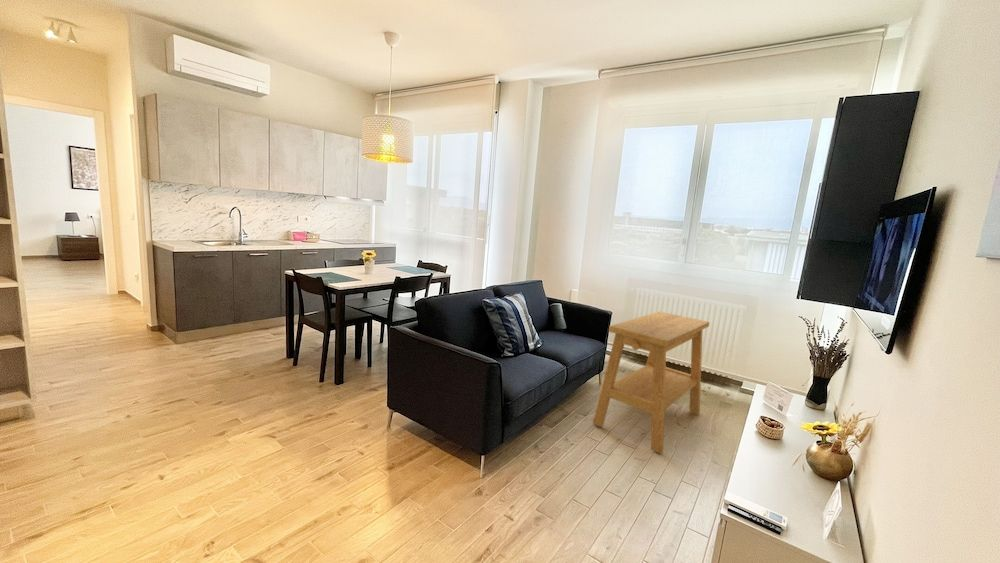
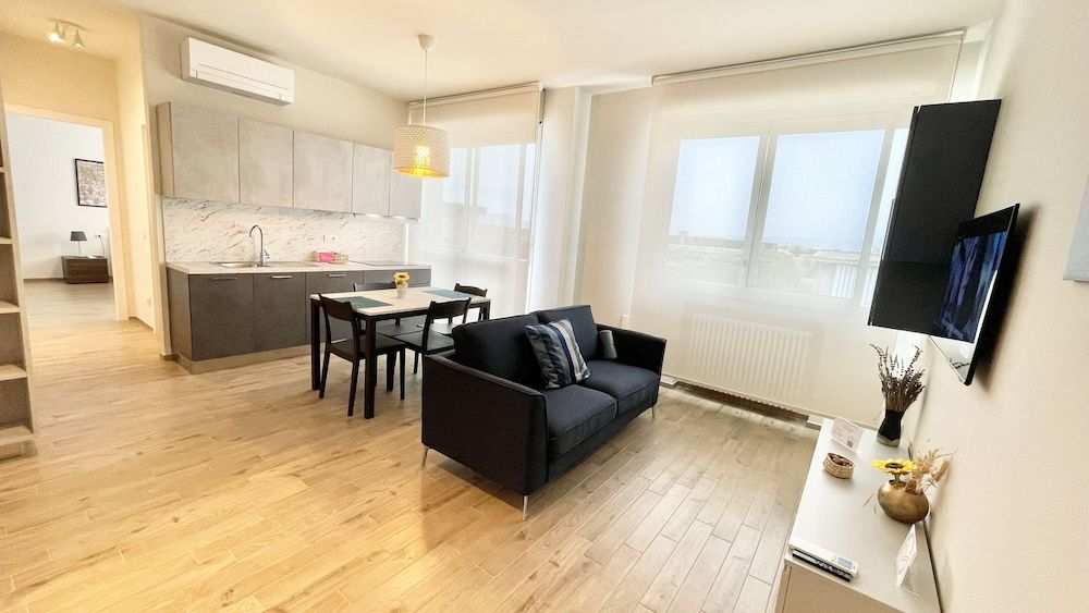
- side table [592,310,710,454]
